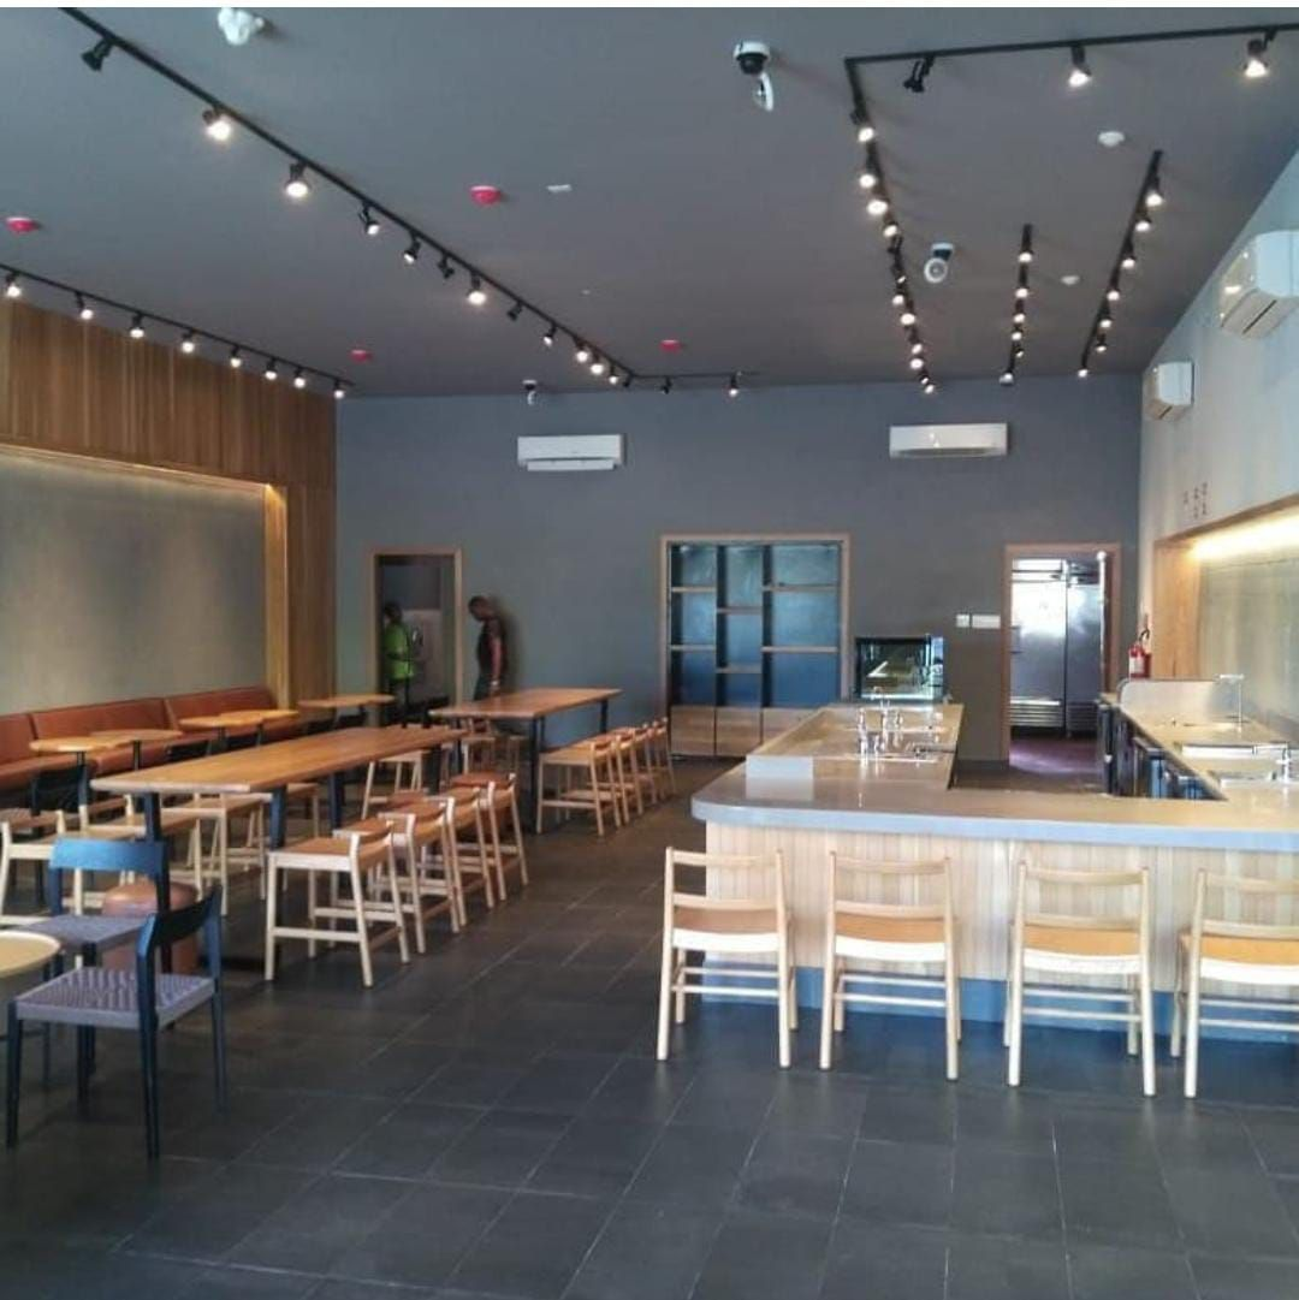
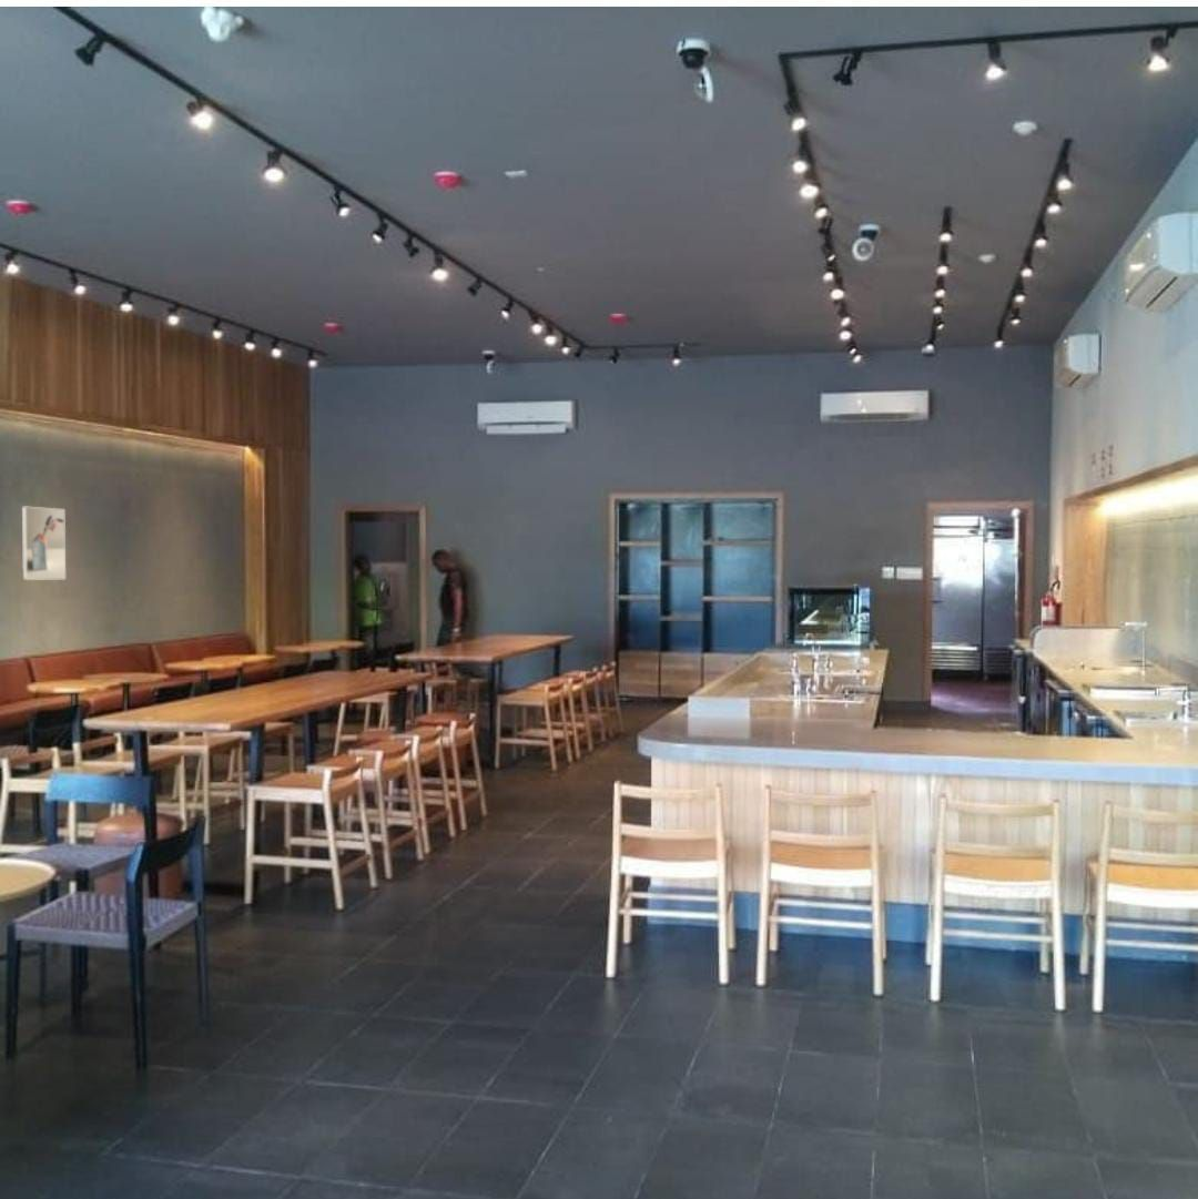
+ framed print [21,506,67,581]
